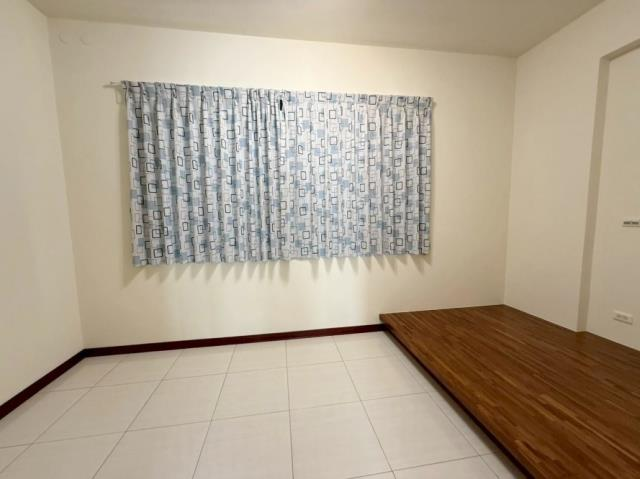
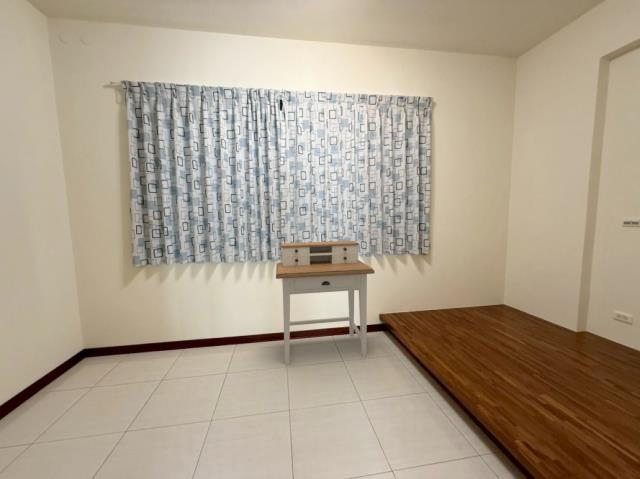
+ desk [275,240,376,366]
